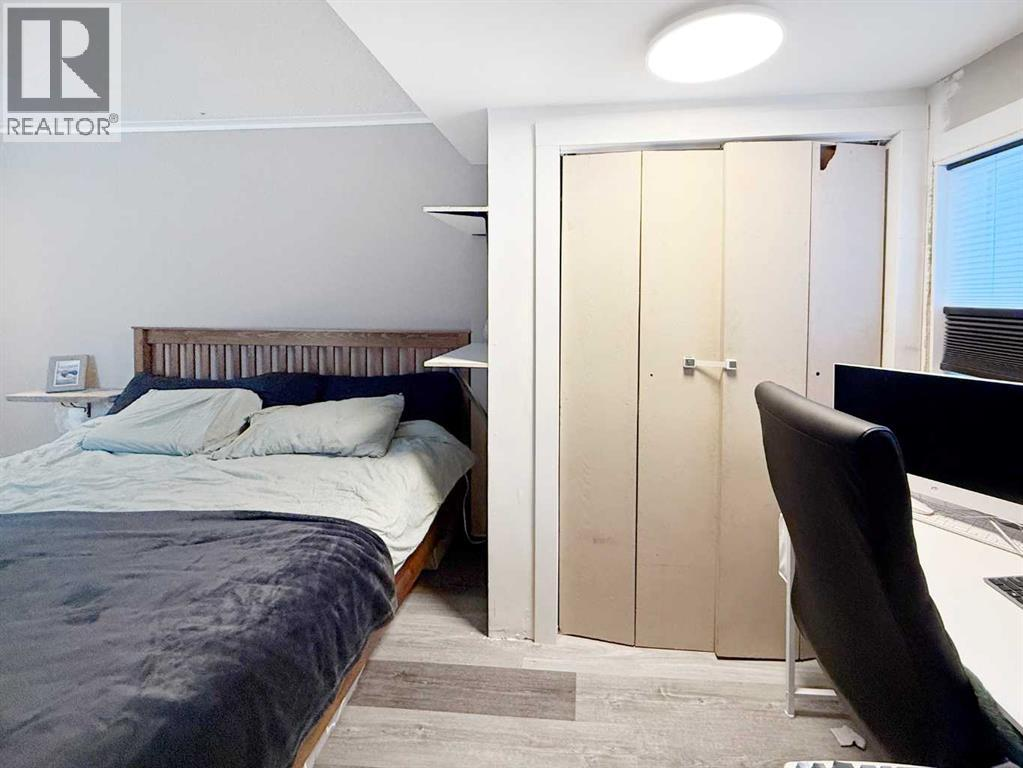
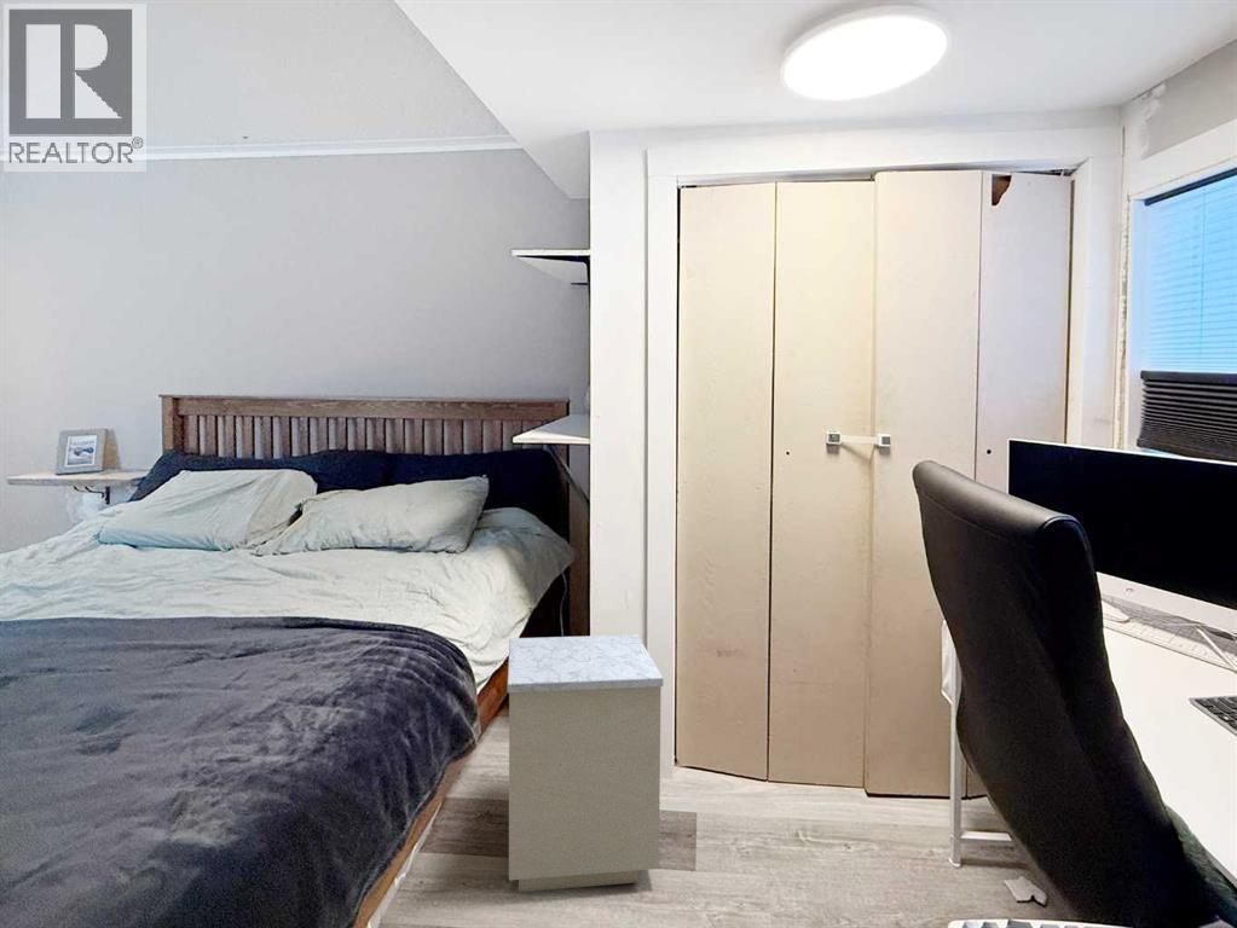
+ nightstand [507,633,664,893]
